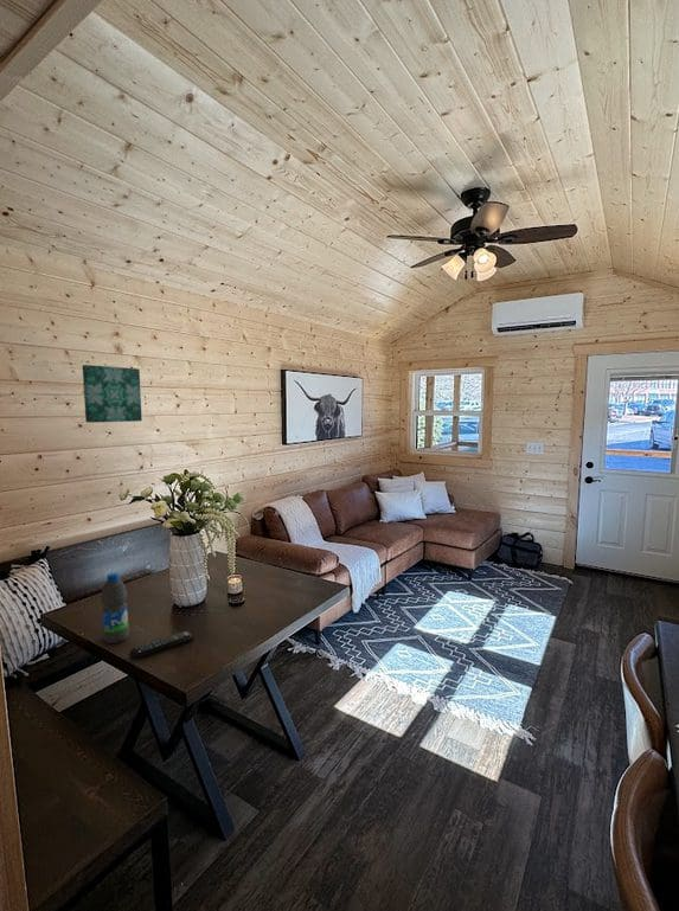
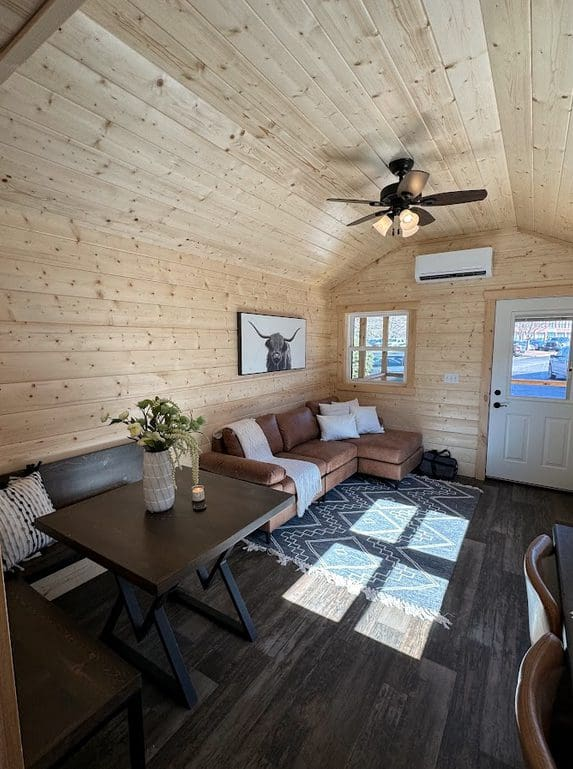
- water bottle [100,572,130,644]
- remote control [128,630,196,661]
- wall art [82,364,143,424]
